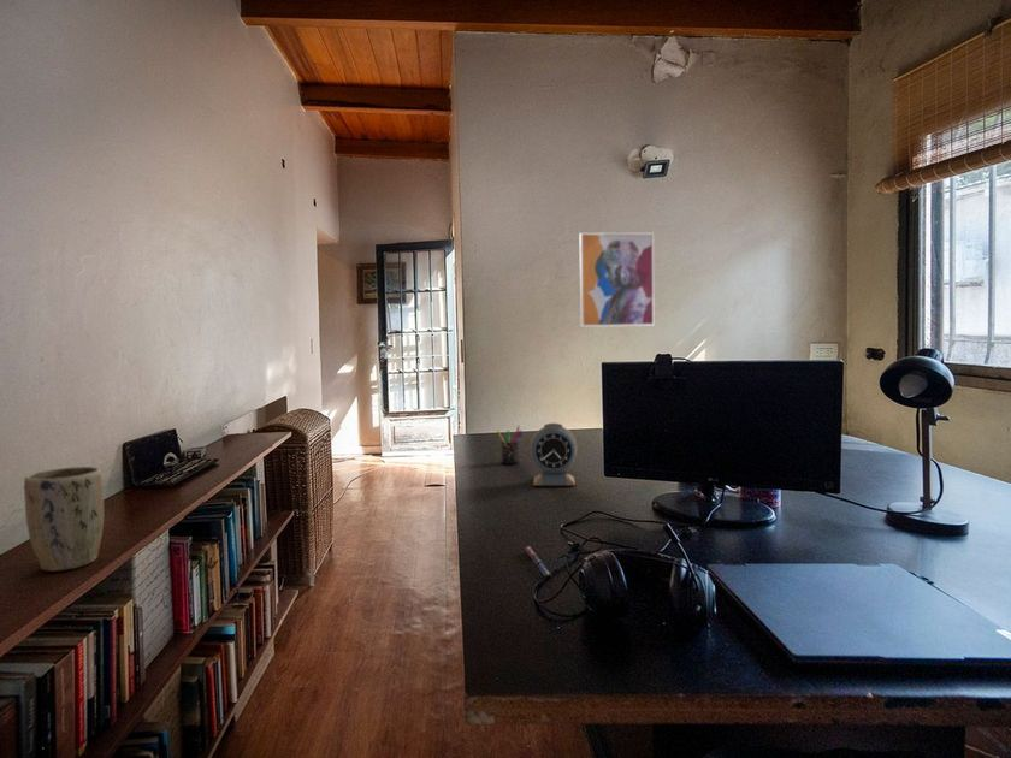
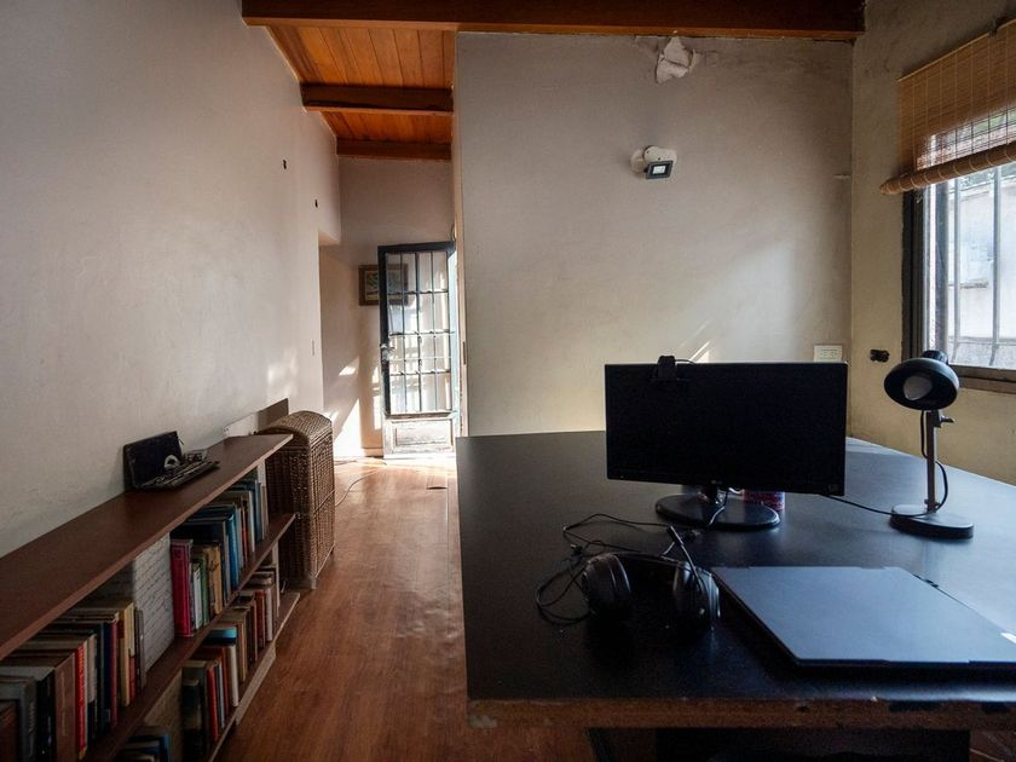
- pen holder [496,425,524,466]
- plant pot [23,466,105,573]
- wall art [578,232,656,328]
- alarm clock [528,421,579,486]
- pen [525,545,552,578]
